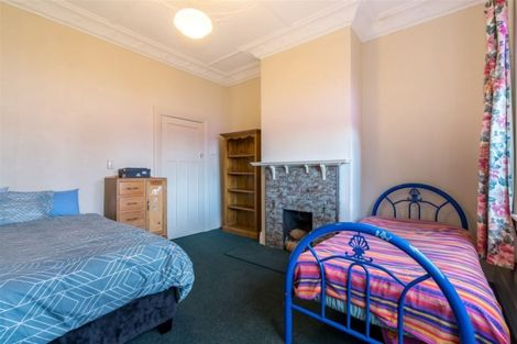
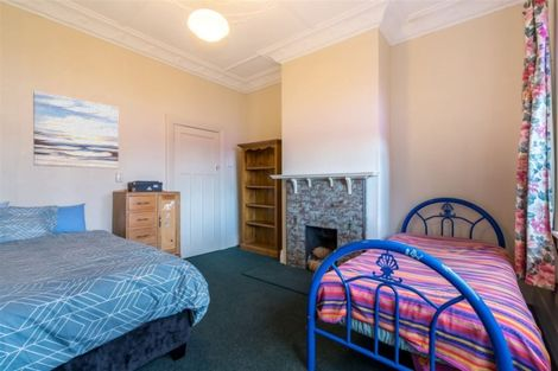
+ wall art [32,90,120,169]
